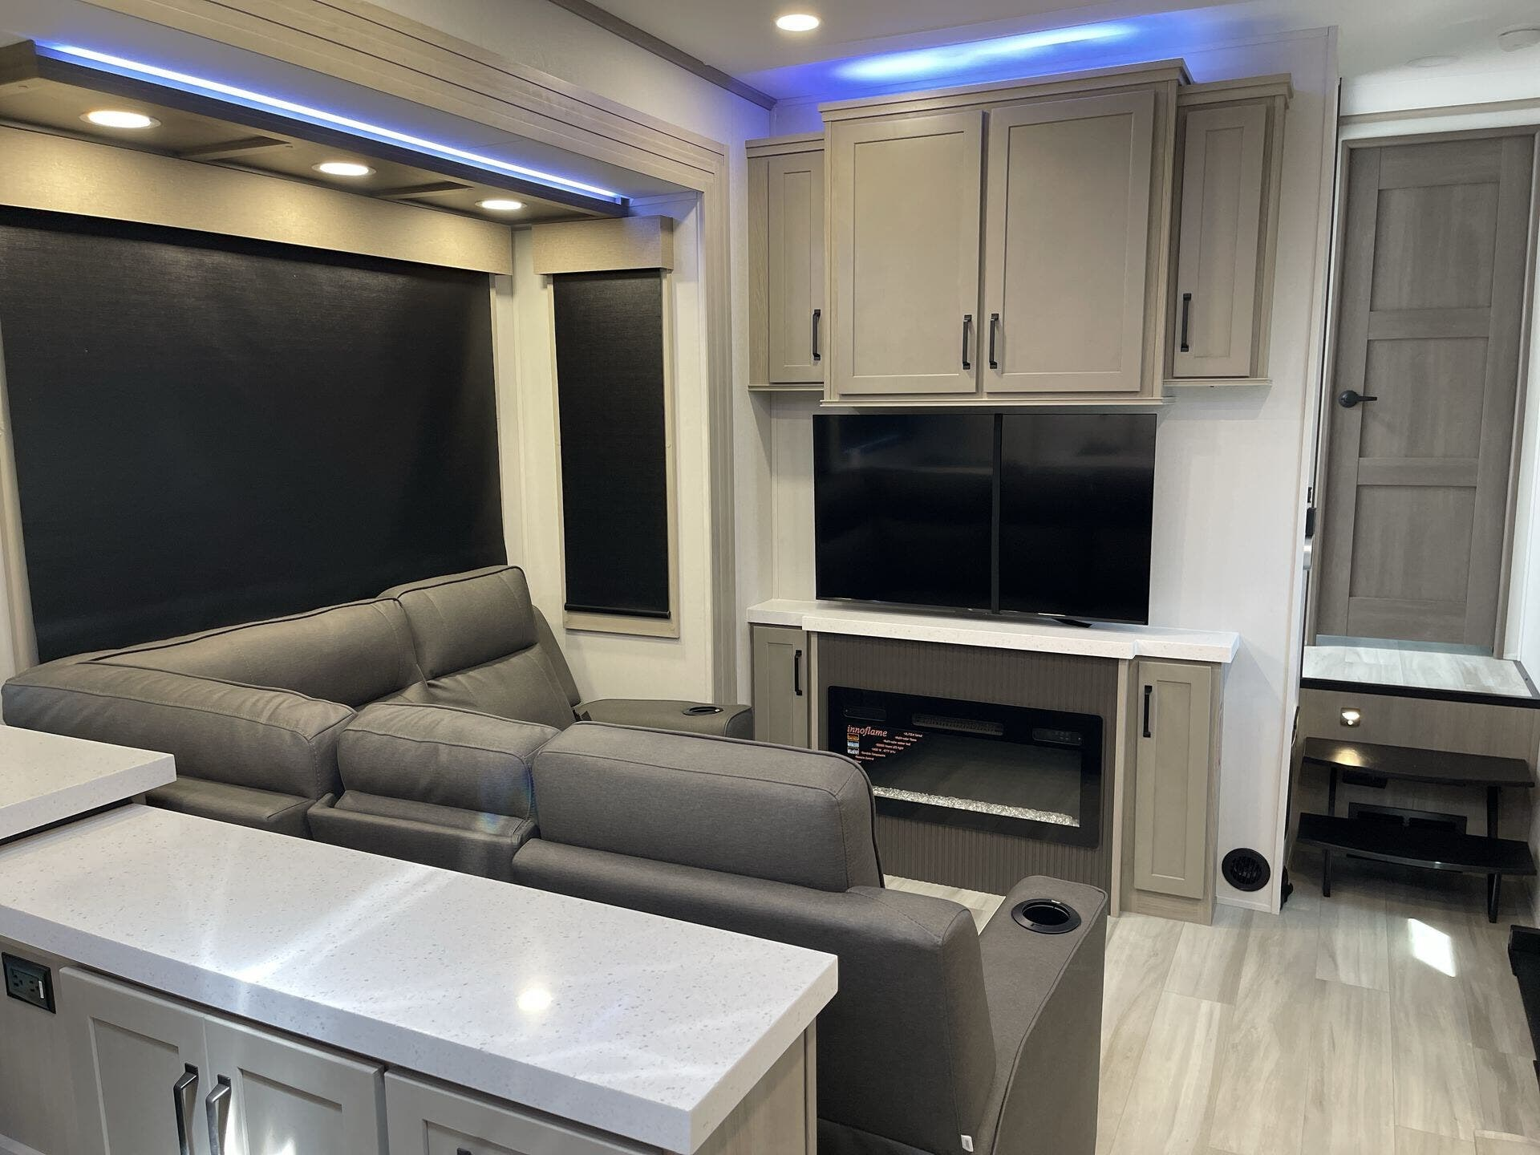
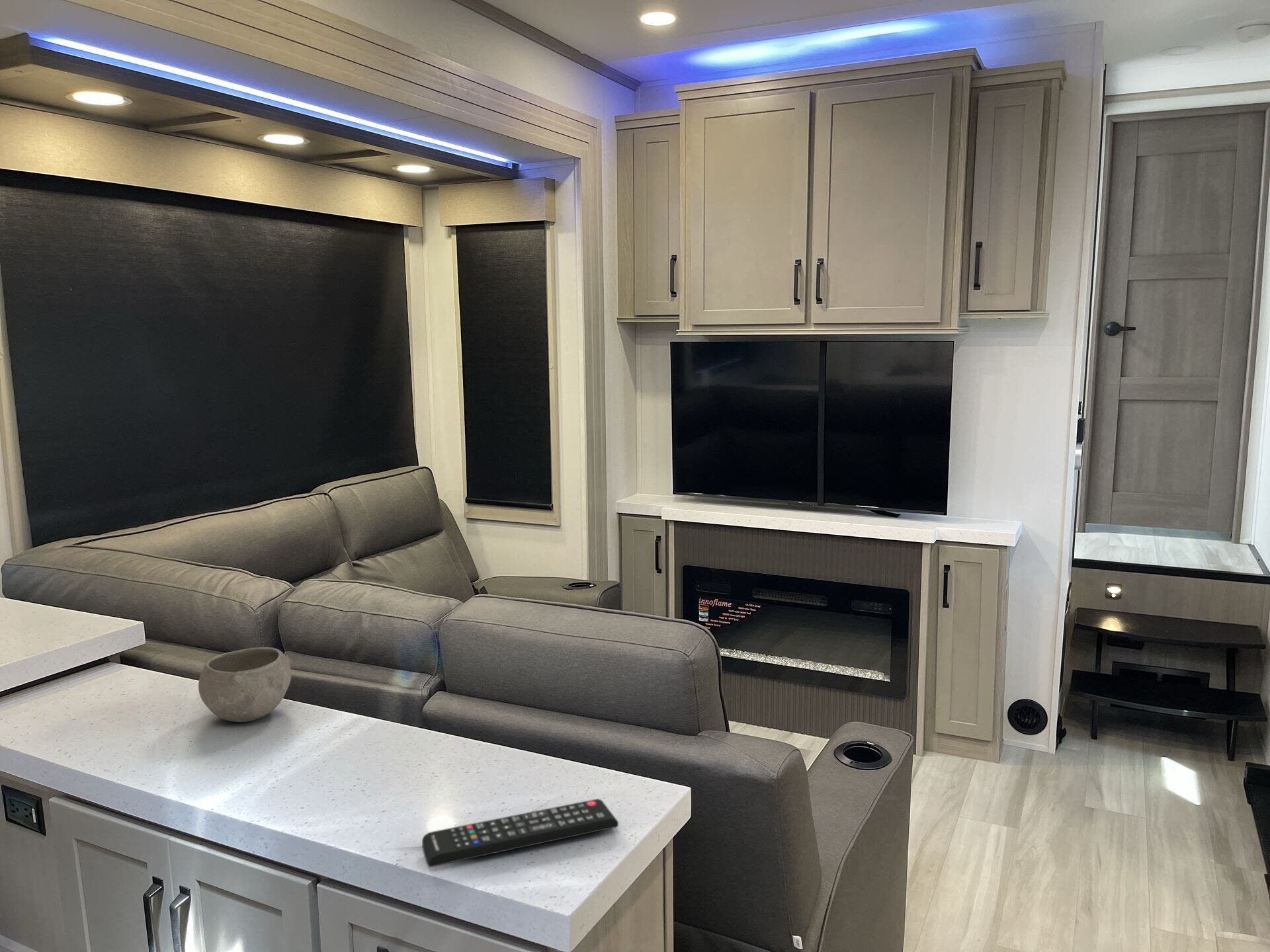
+ remote control [421,799,619,868]
+ ceramic bowl [198,647,292,723]
